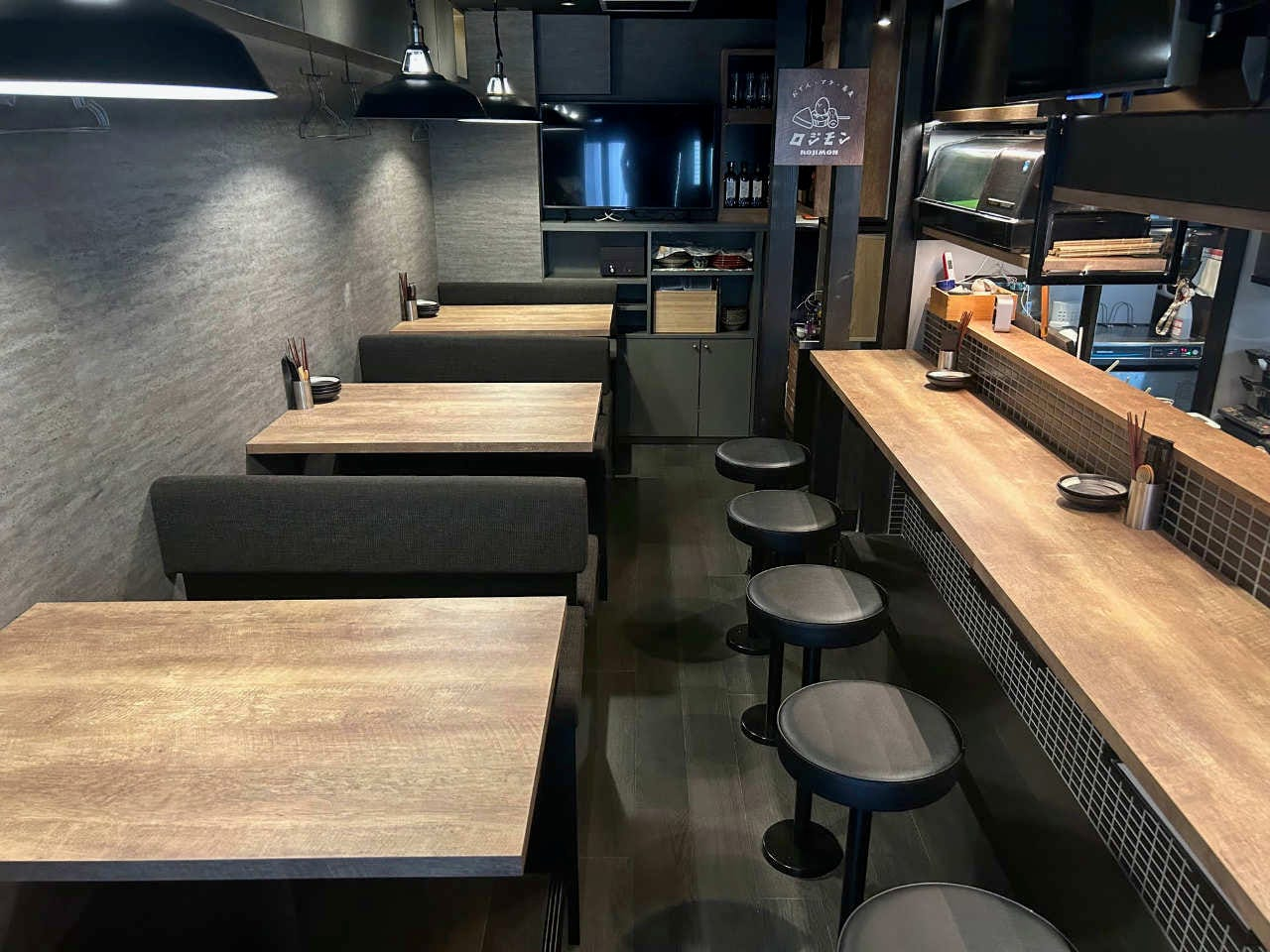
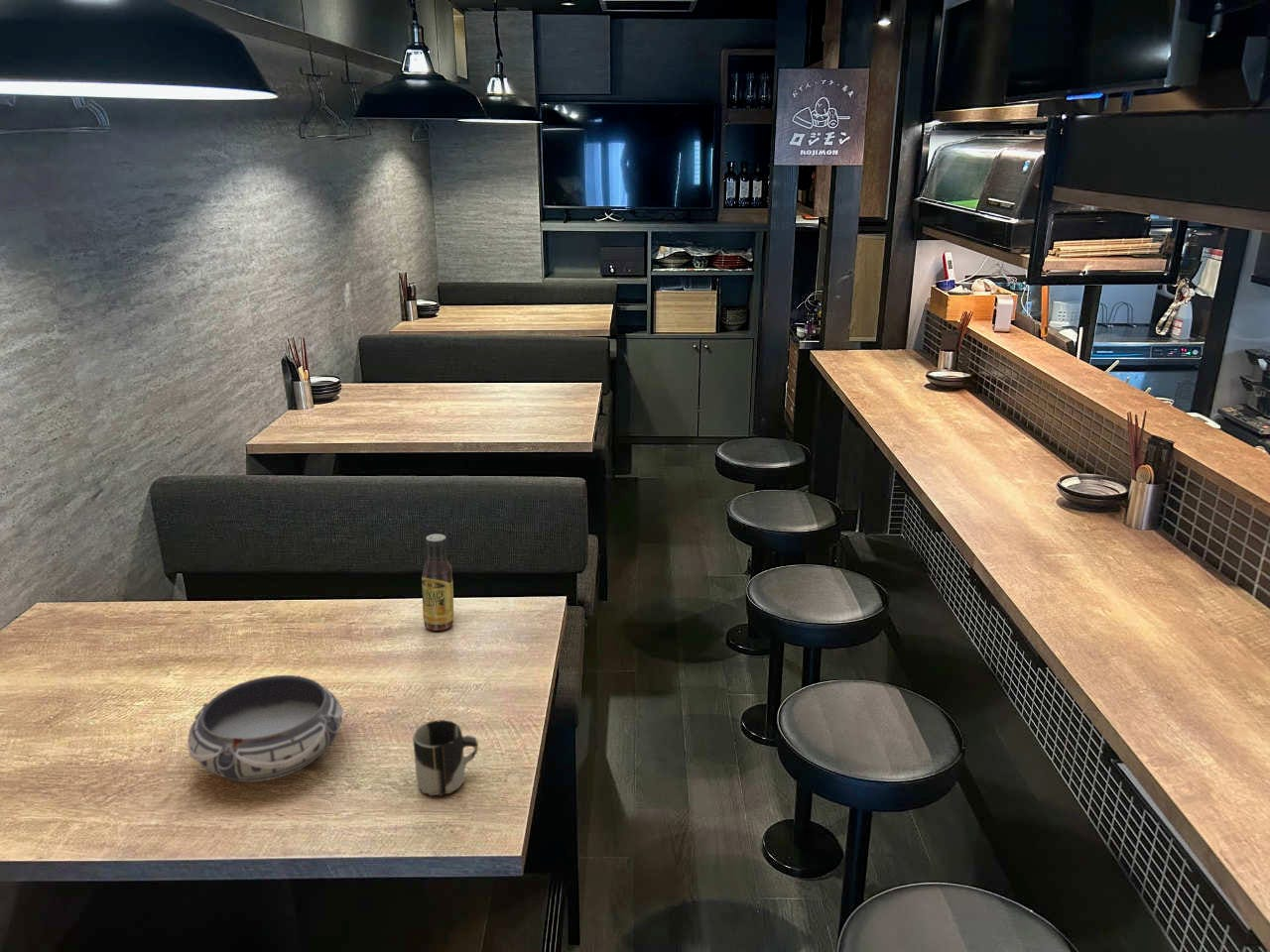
+ sauce bottle [421,533,454,632]
+ cup [412,719,479,797]
+ bowl [187,674,344,782]
